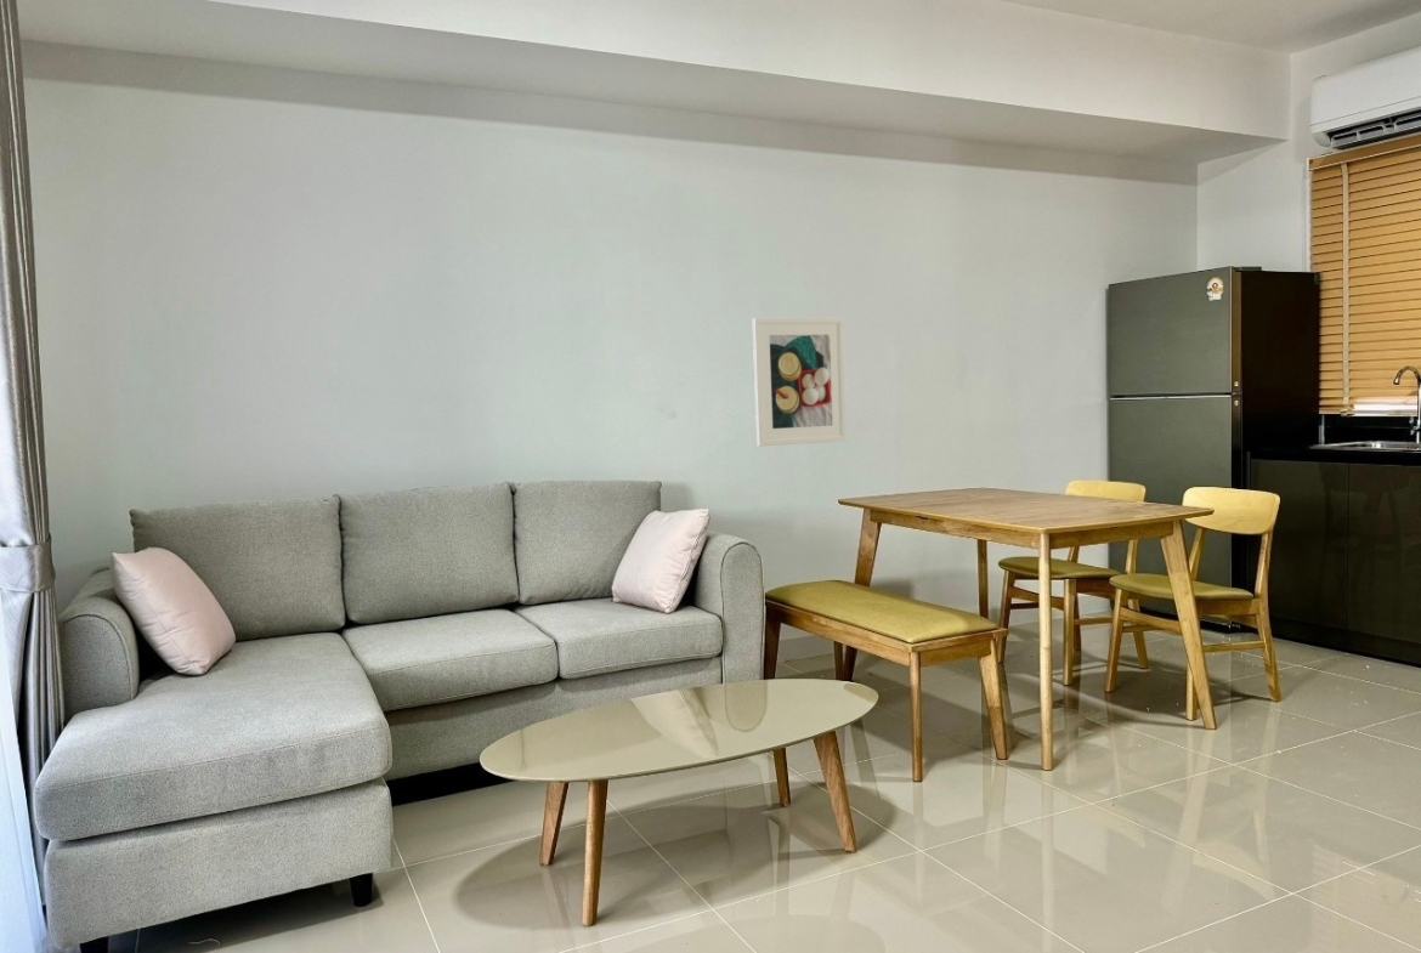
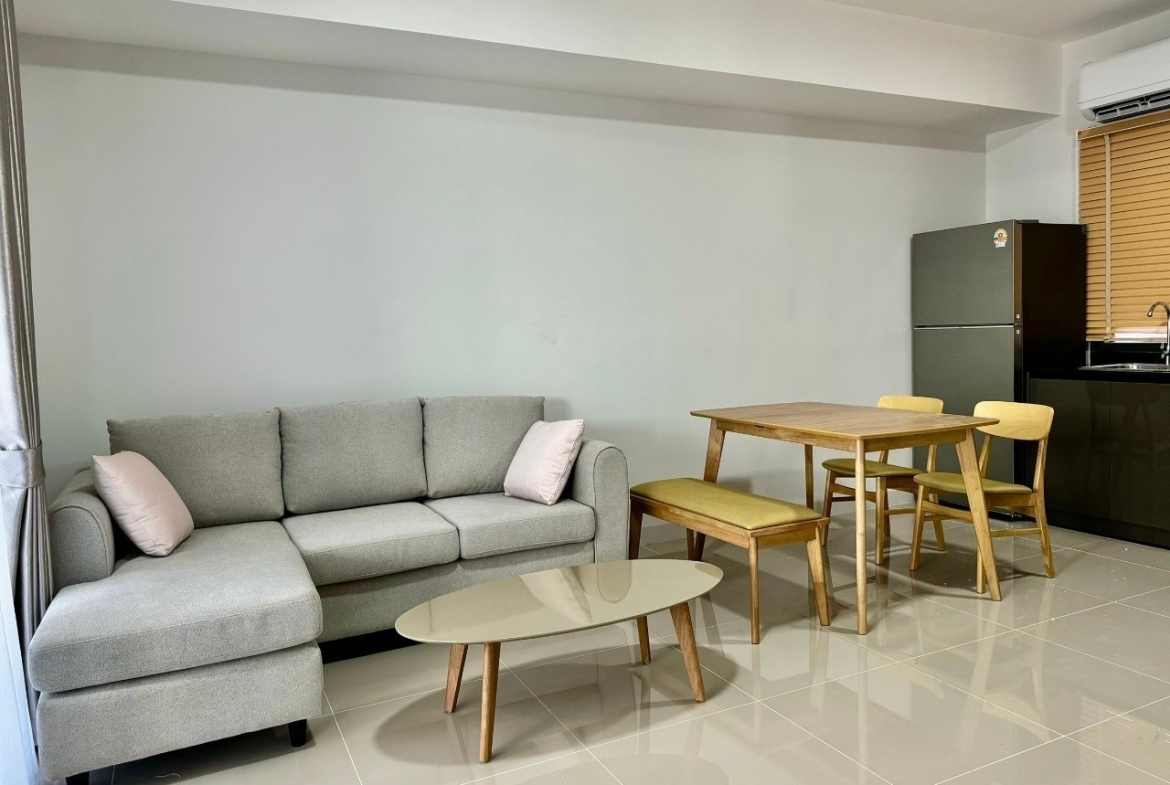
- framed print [752,317,848,448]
